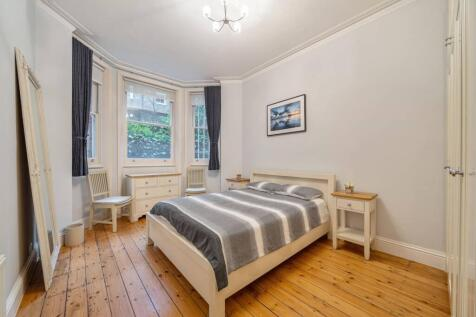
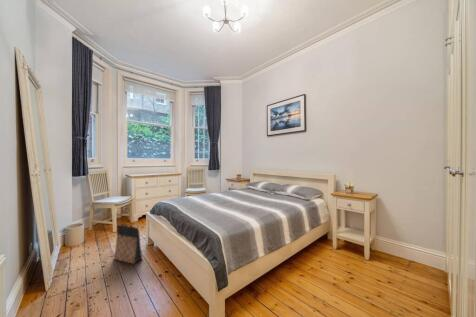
+ bag [113,223,143,265]
